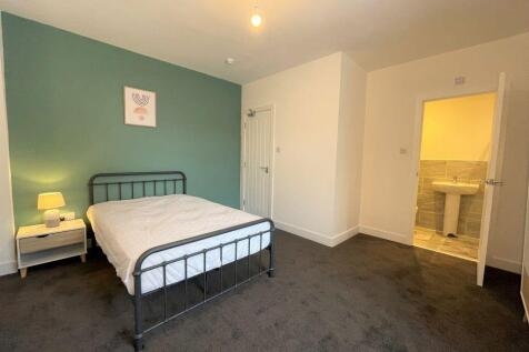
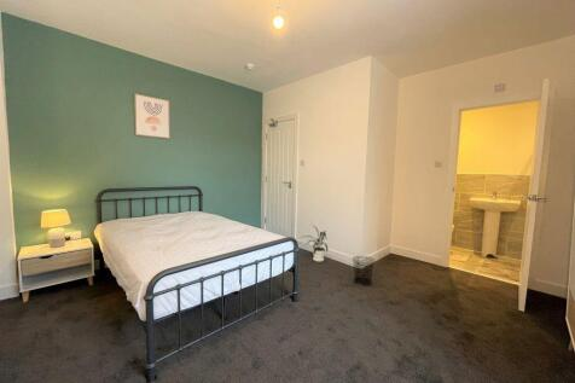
+ house plant [298,224,329,262]
+ waste bin [352,255,377,288]
